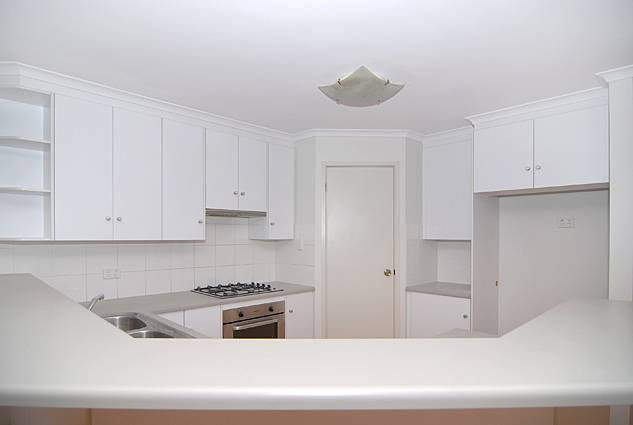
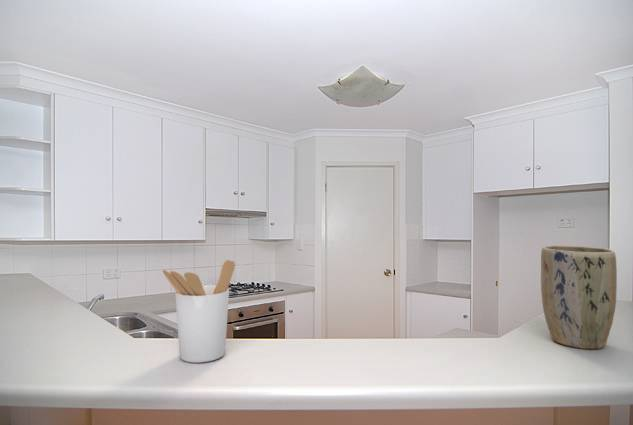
+ utensil holder [162,259,236,364]
+ plant pot [540,245,618,350]
